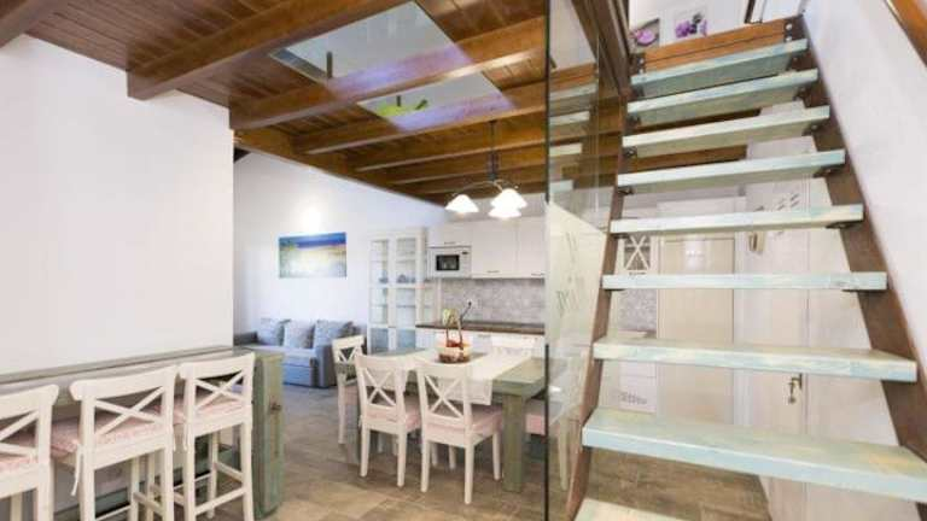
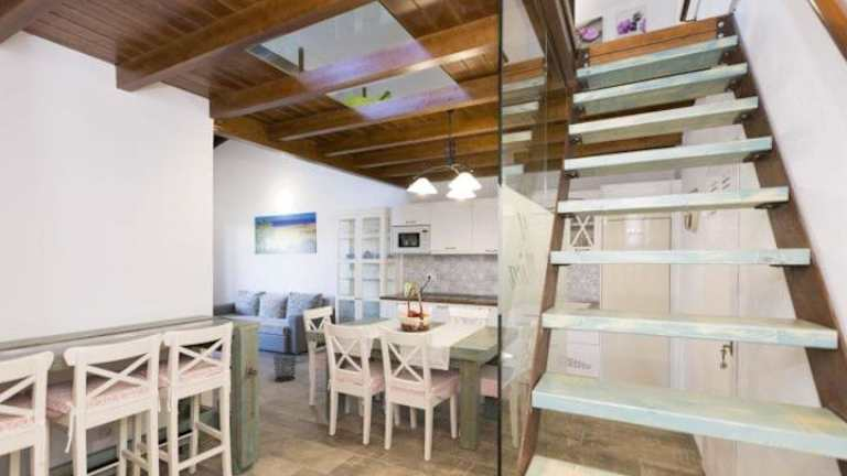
+ waste bin [271,350,298,383]
